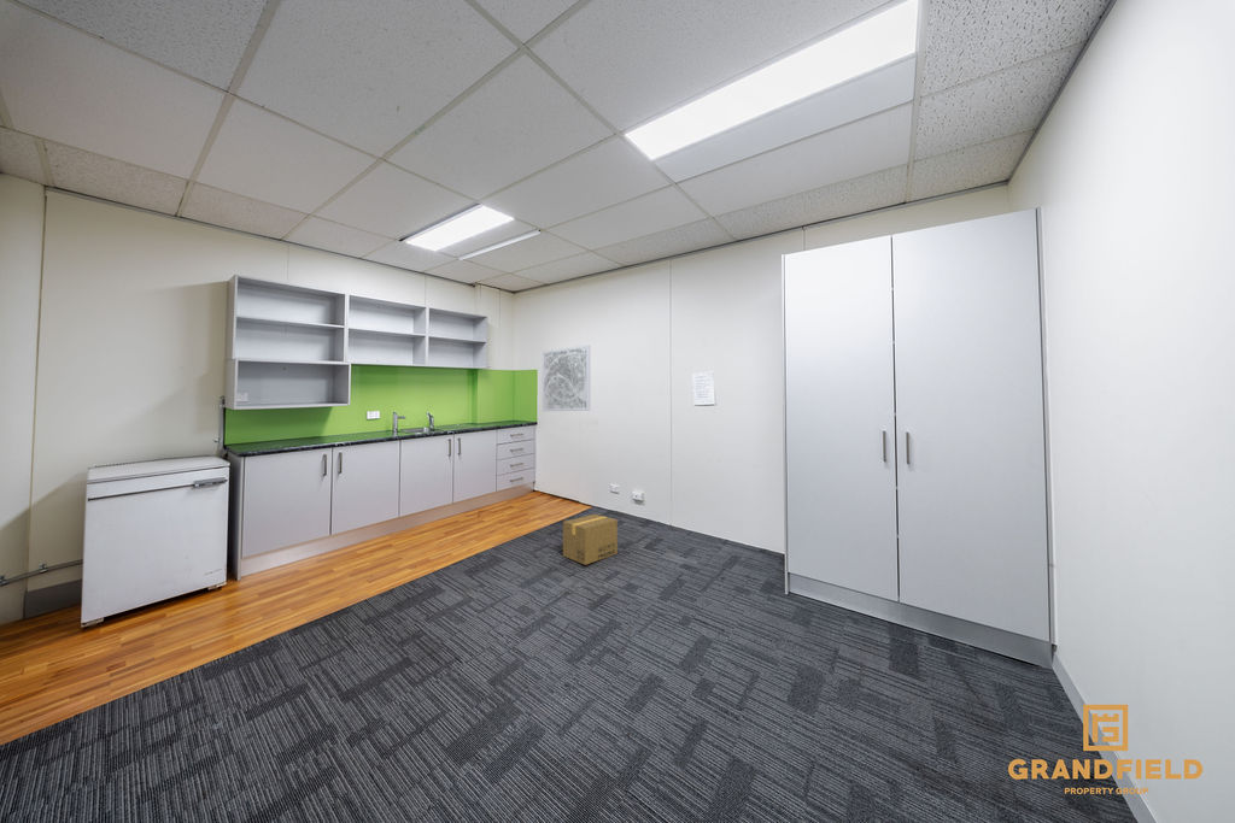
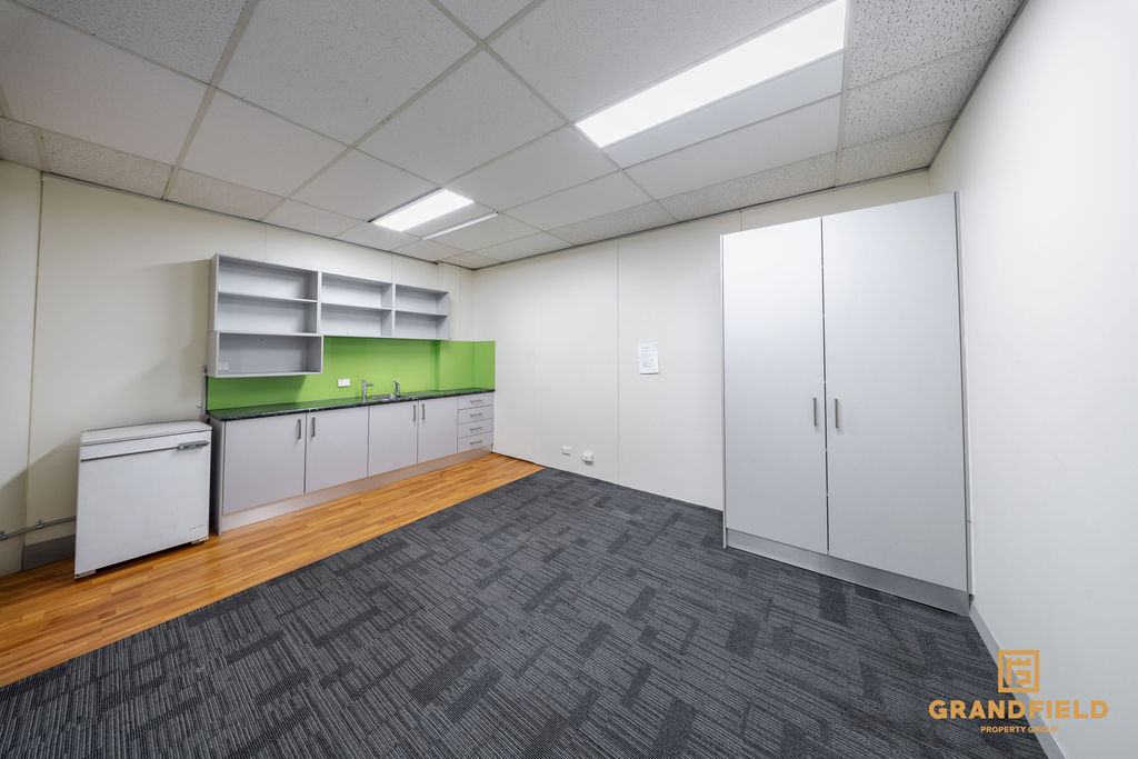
- cardboard box [562,513,619,566]
- wall art [542,345,591,412]
